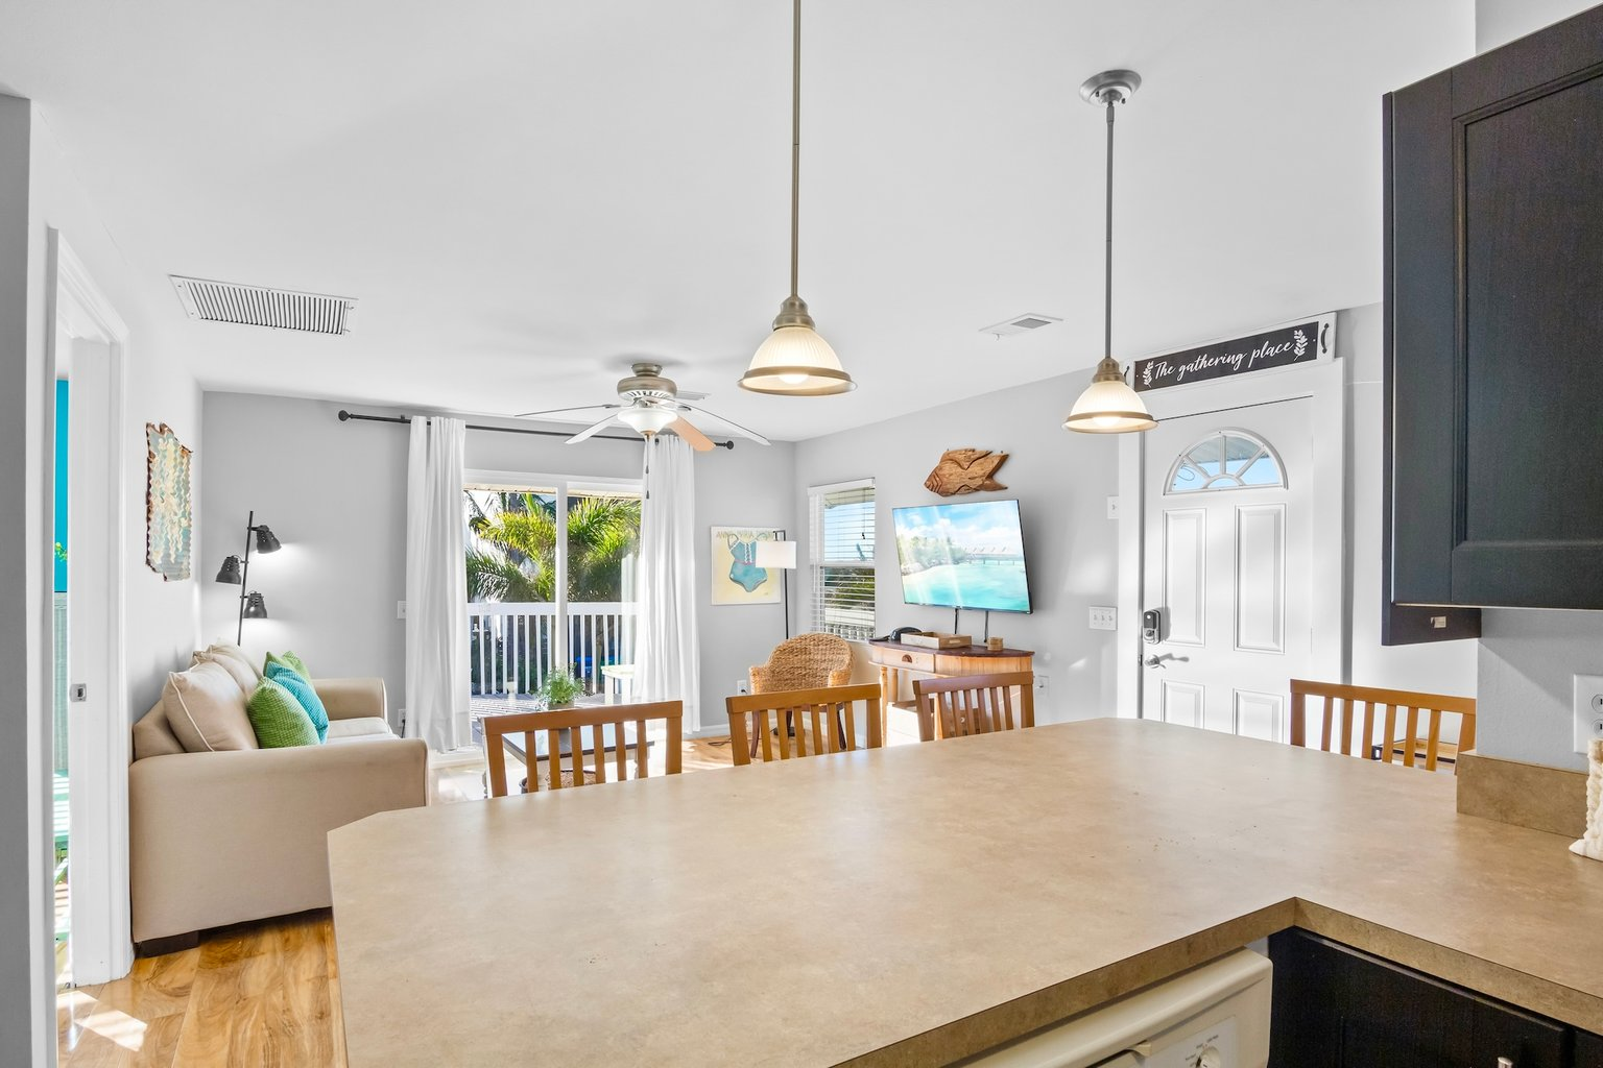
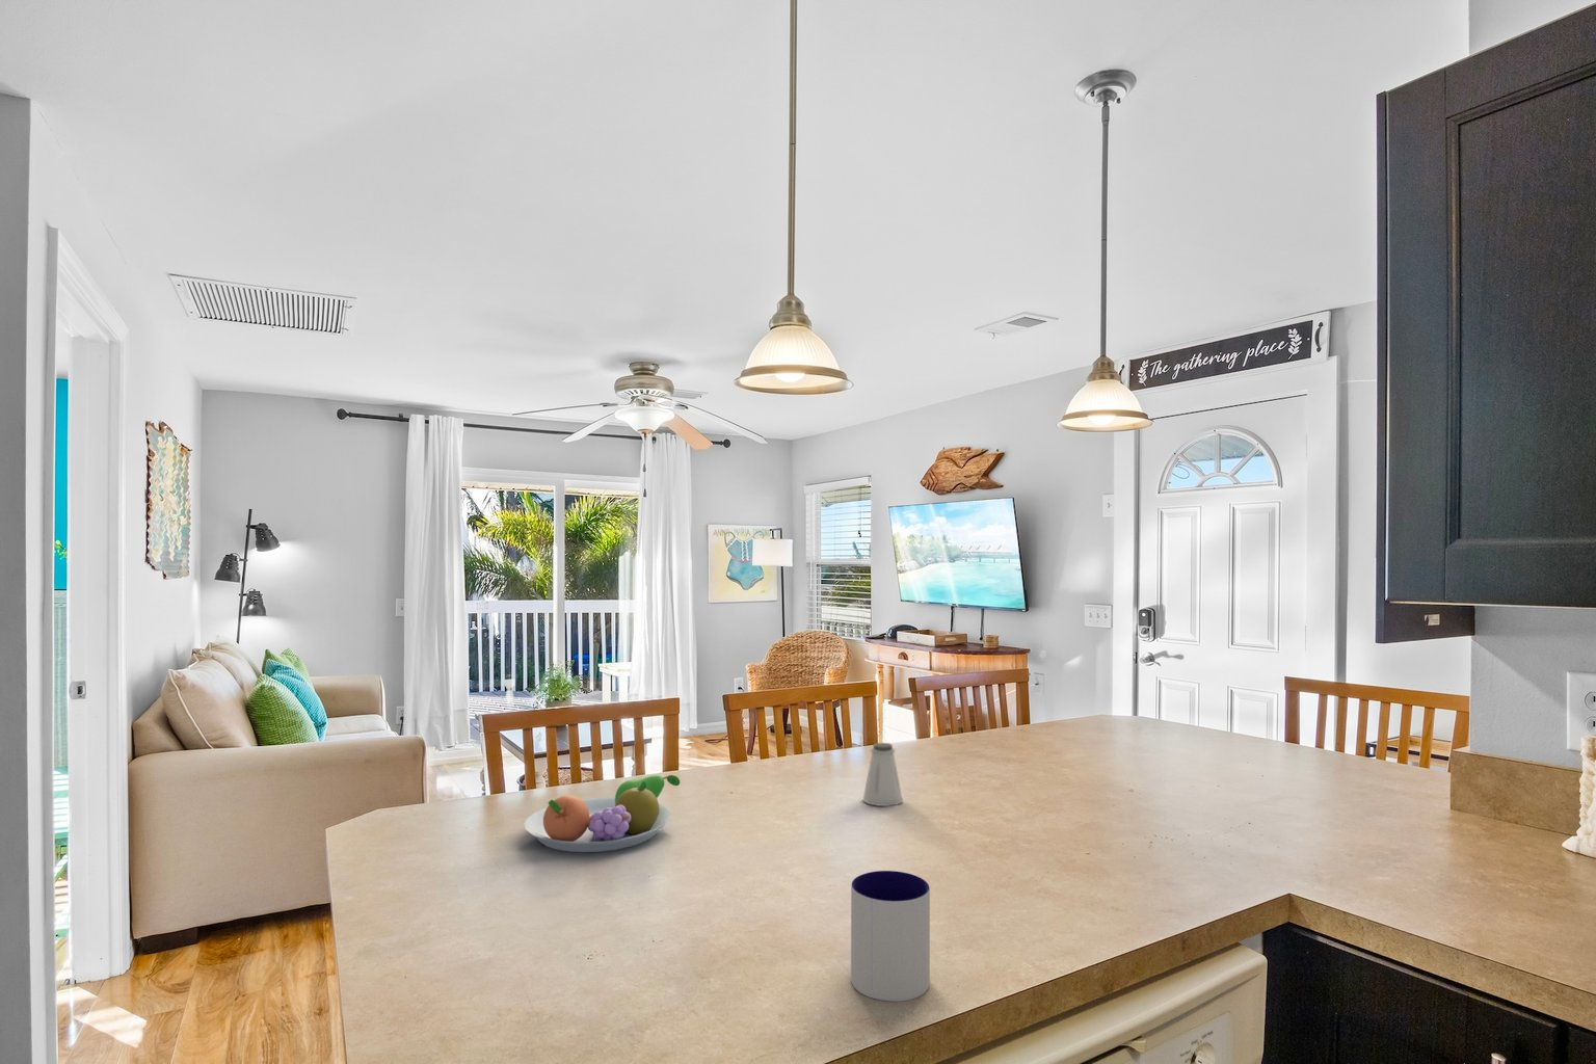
+ saltshaker [861,742,904,808]
+ mug [850,869,931,1002]
+ fruit bowl [524,774,680,853]
